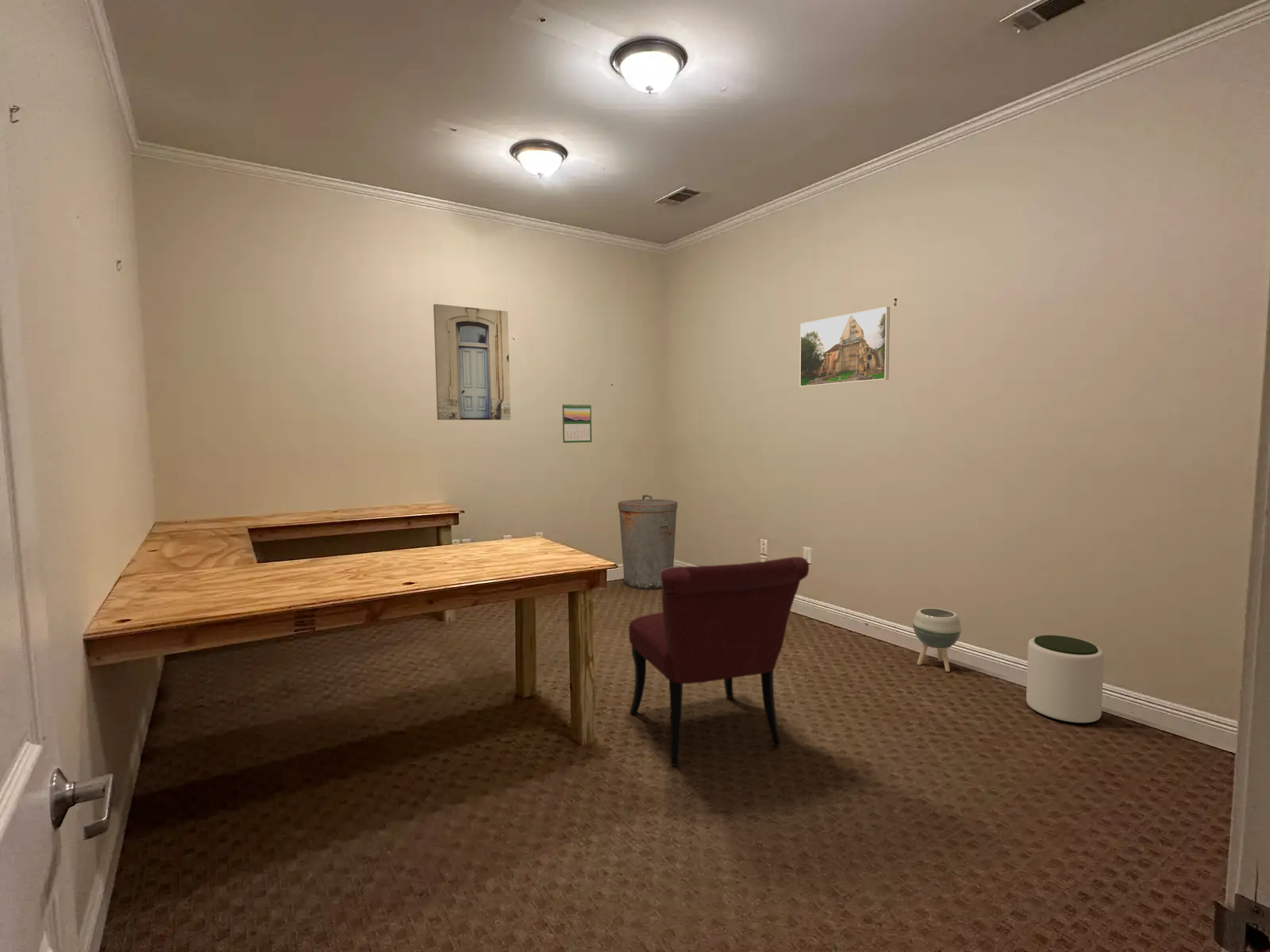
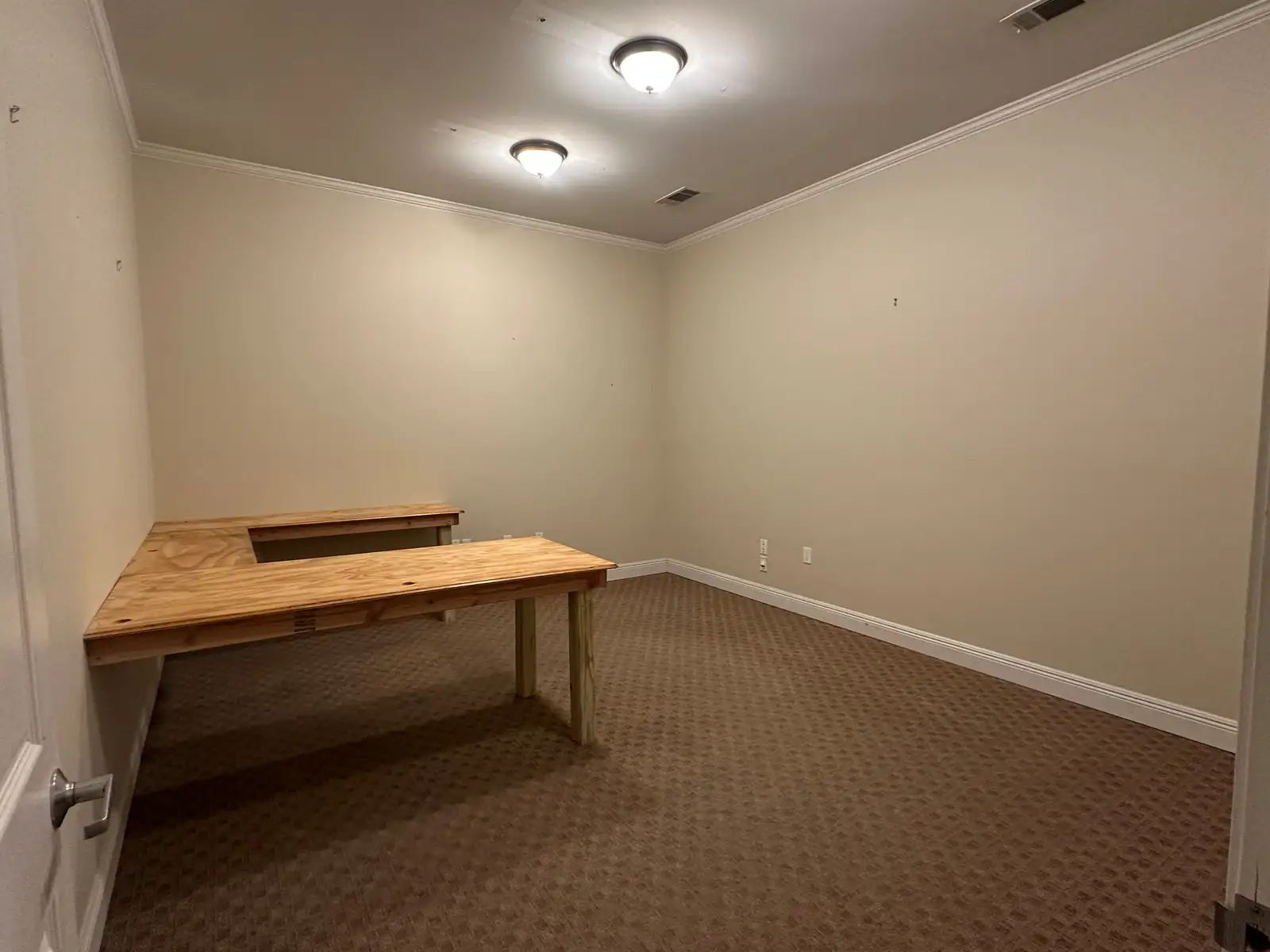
- trash can [618,494,678,590]
- wall art [433,303,511,420]
- planter [912,607,962,673]
- plant pot [1026,635,1105,724]
- calendar [561,402,593,443]
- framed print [799,306,891,388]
- chair [628,556,810,766]
